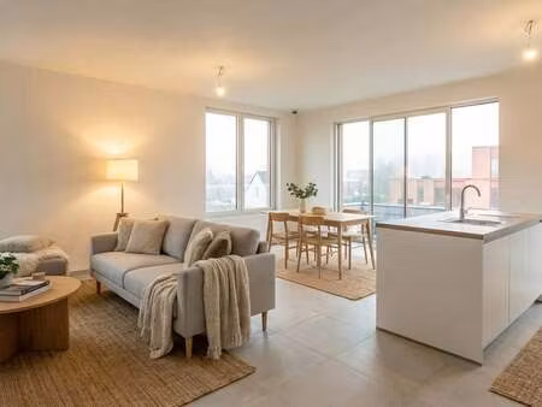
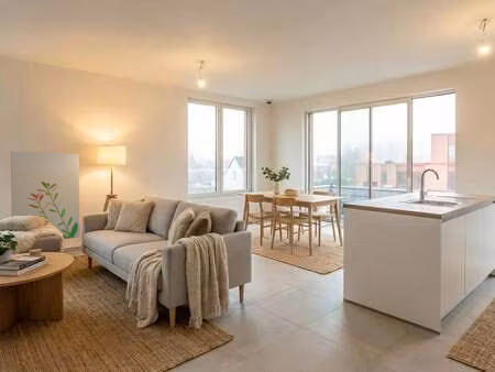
+ wall art [10,150,80,240]
